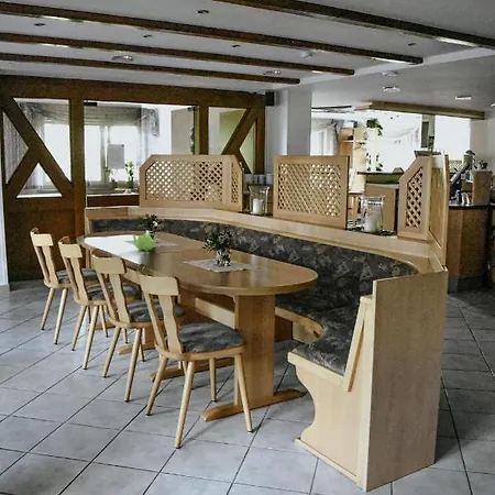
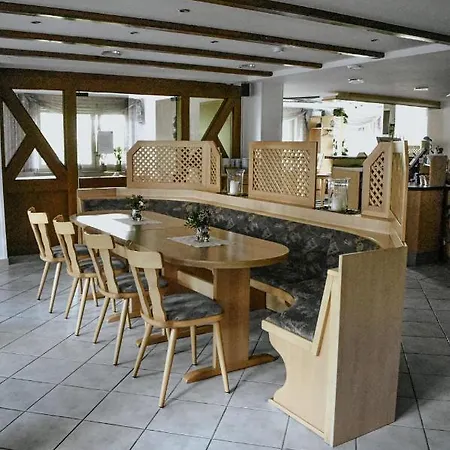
- teapot [131,232,158,252]
